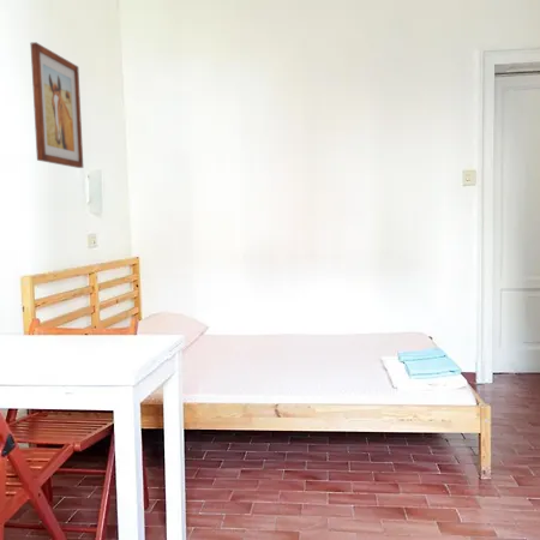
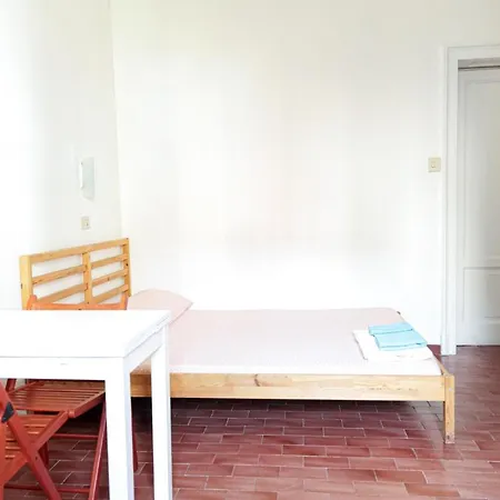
- wall art [30,41,84,169]
